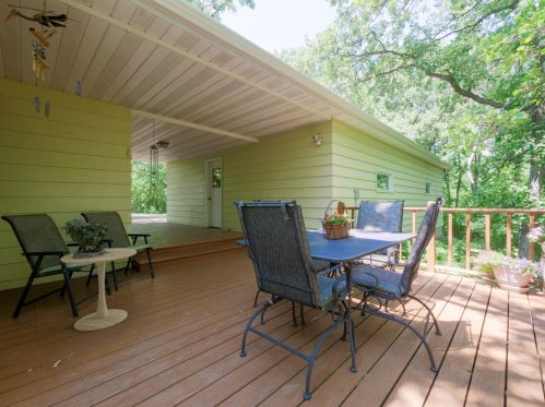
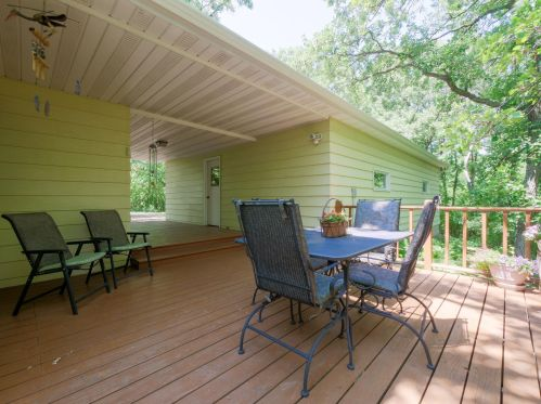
- potted plant [59,215,109,259]
- side table [59,247,138,332]
